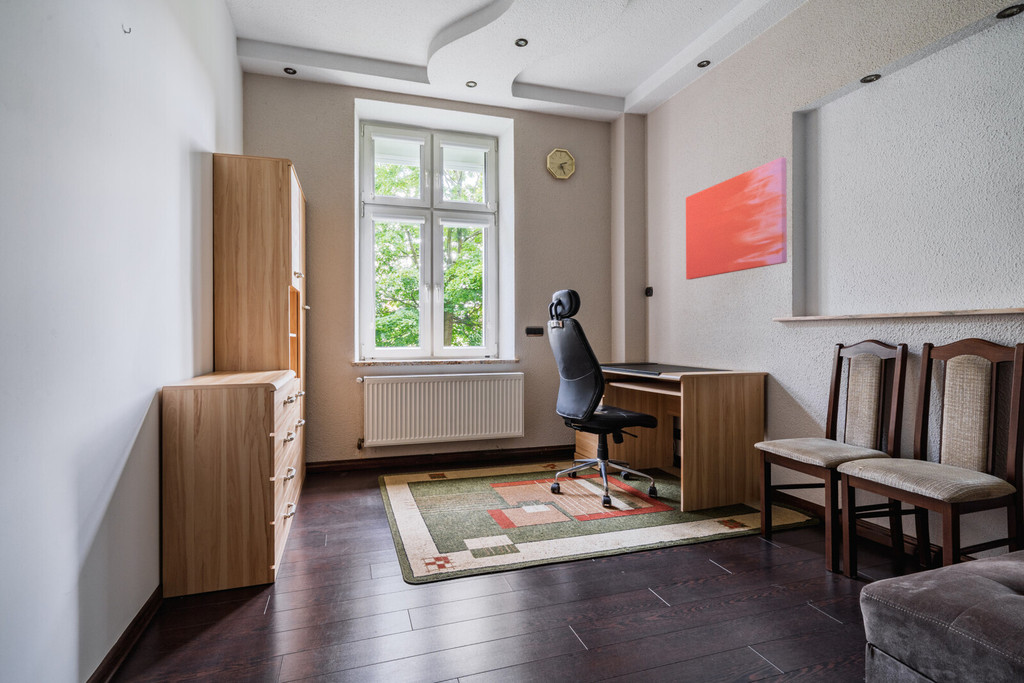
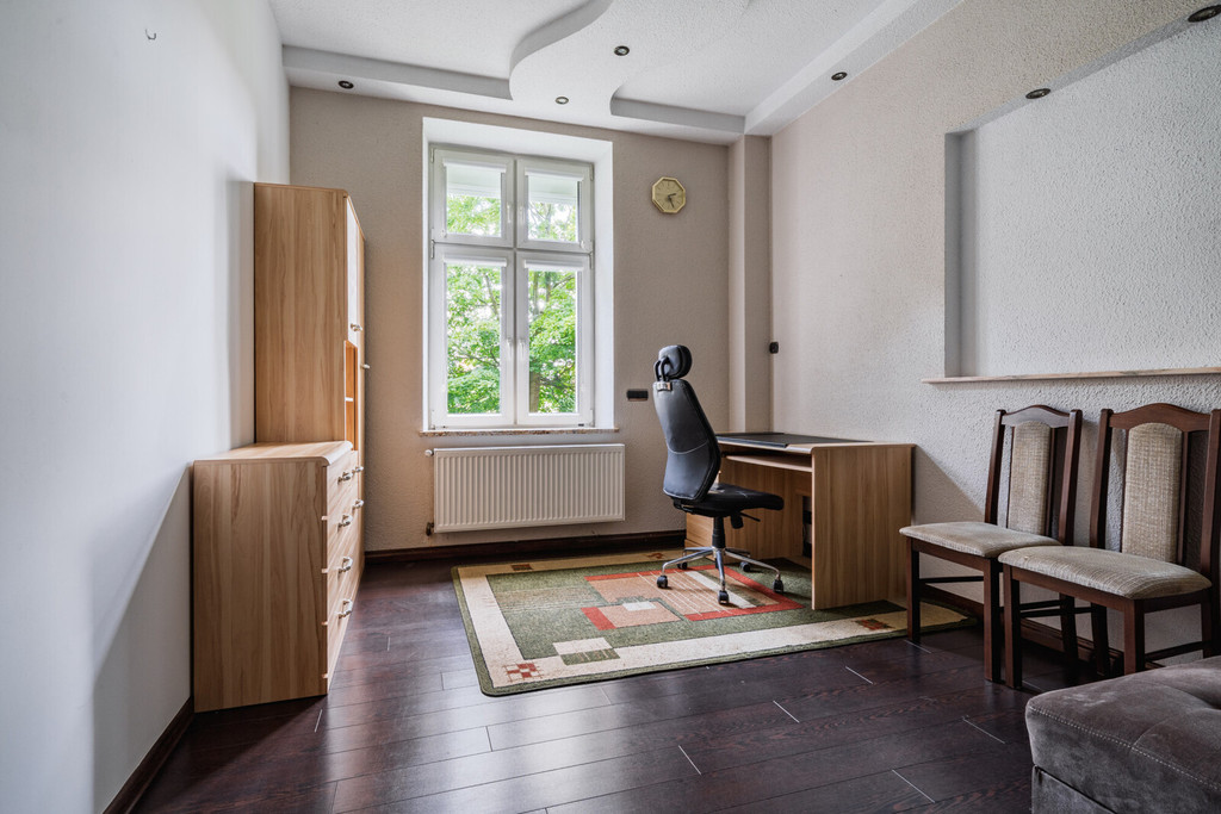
- wall art [685,156,788,281]
